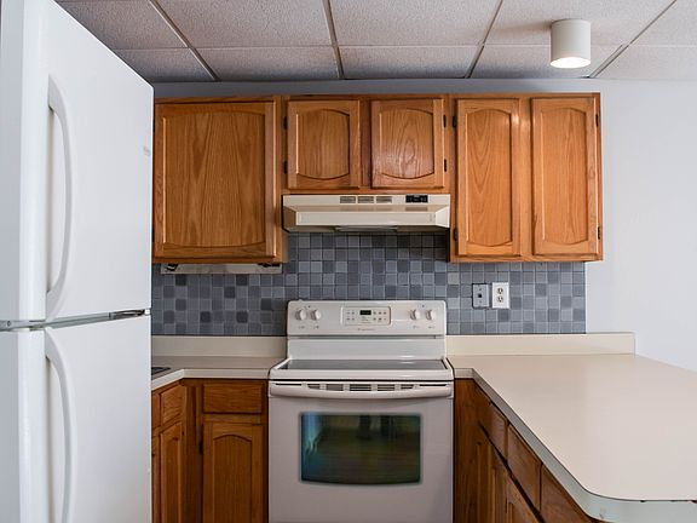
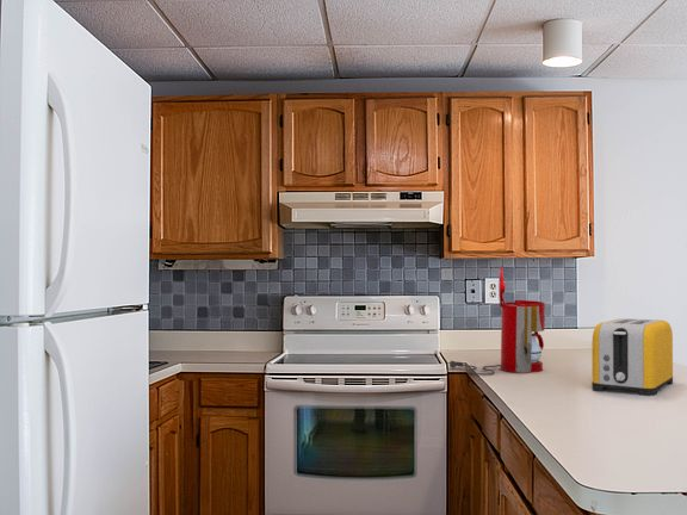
+ toaster [592,317,674,397]
+ coffee maker [448,265,546,377]
